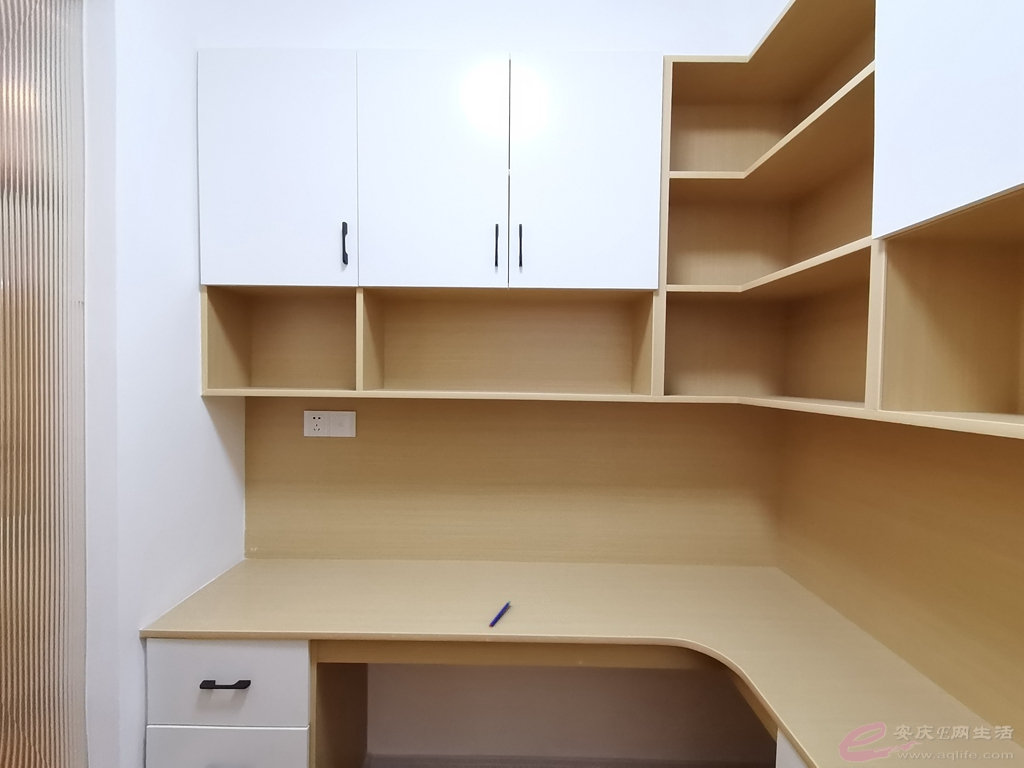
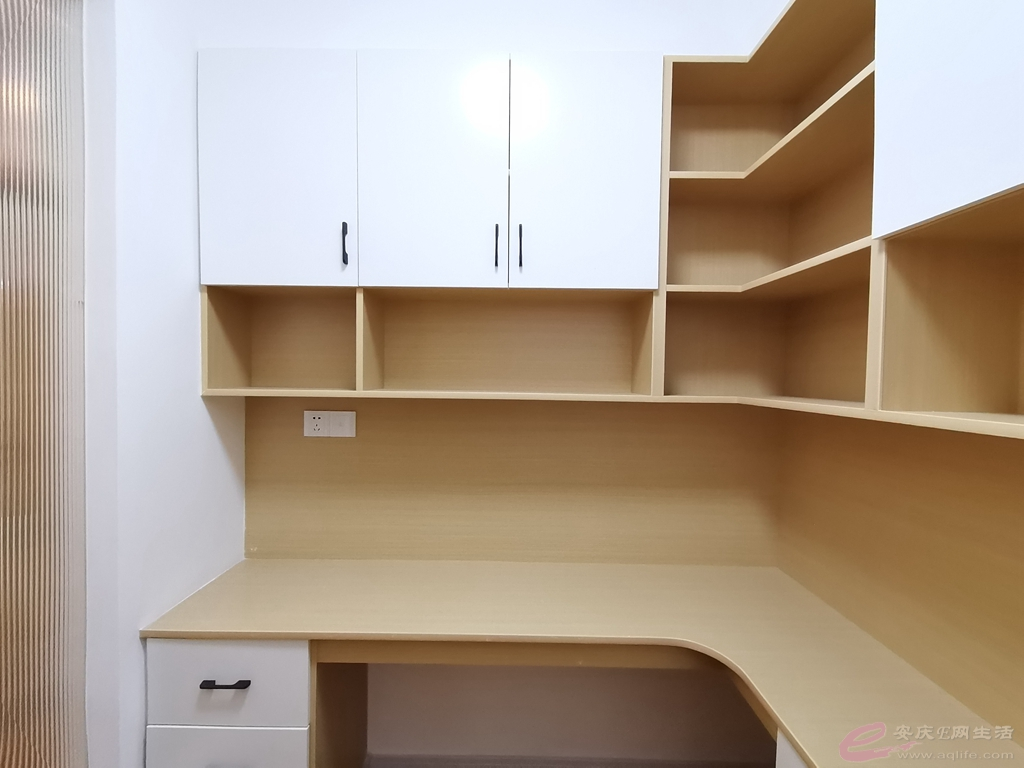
- pen [488,600,512,628]
